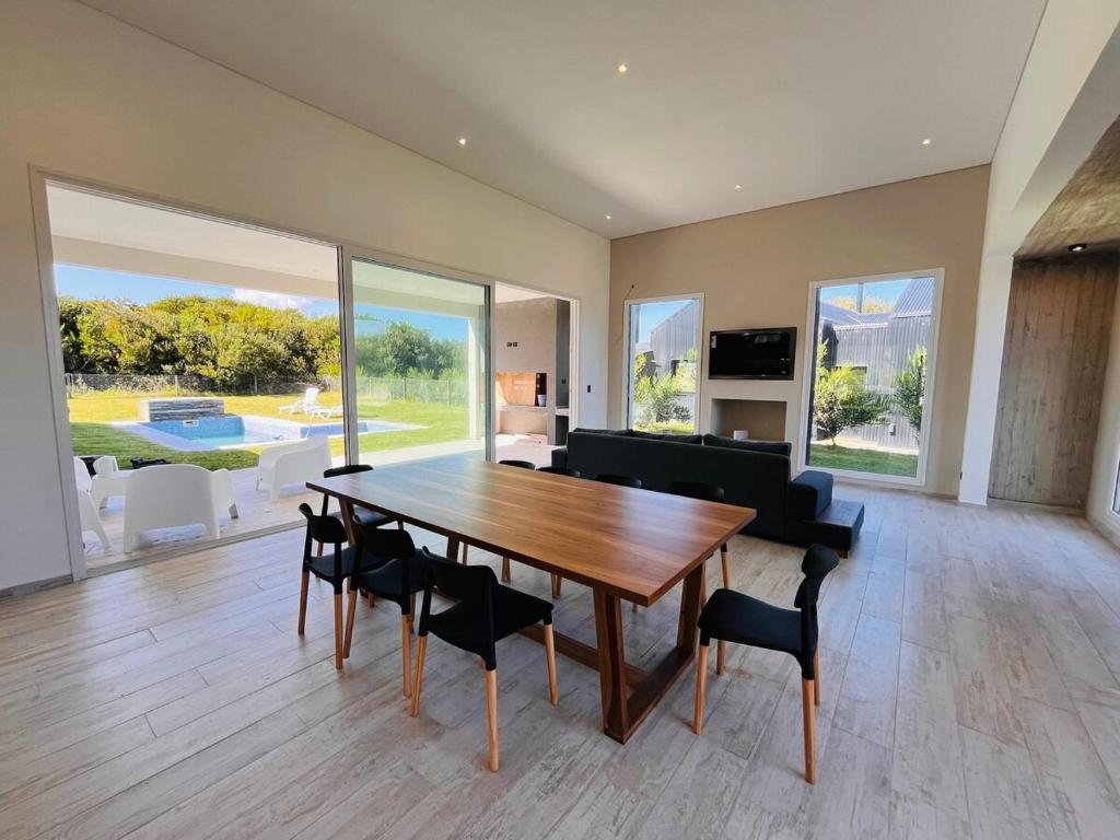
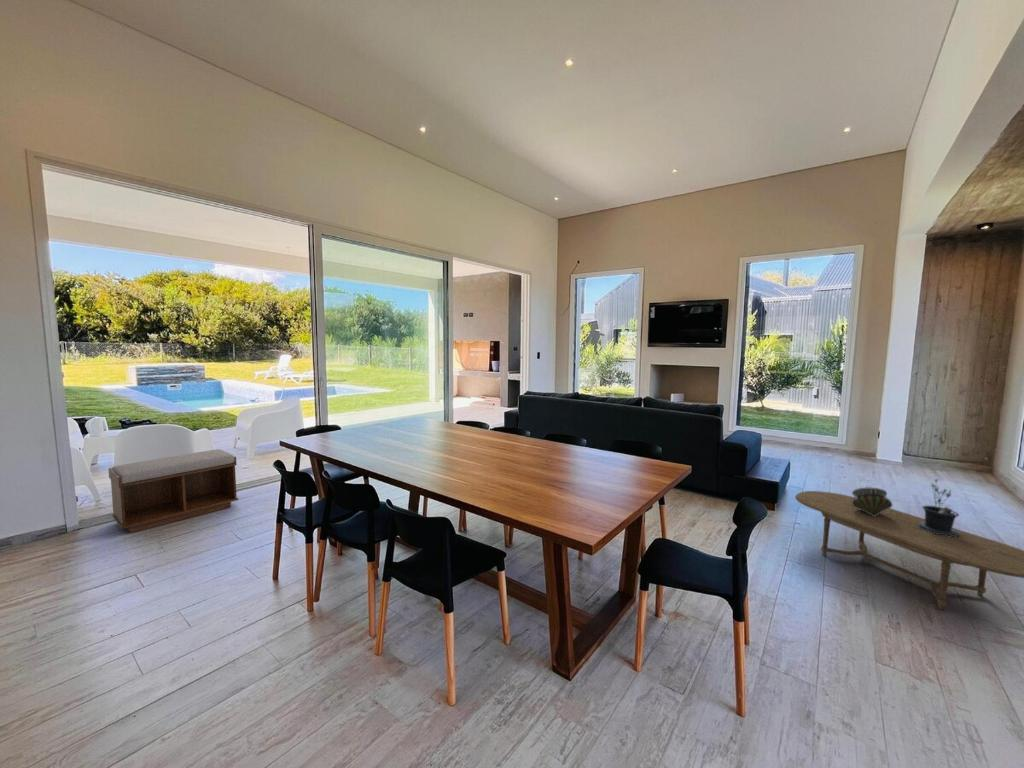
+ potted plant [918,478,960,537]
+ drum [851,487,893,517]
+ bench [107,448,239,534]
+ coffee table [794,490,1024,611]
